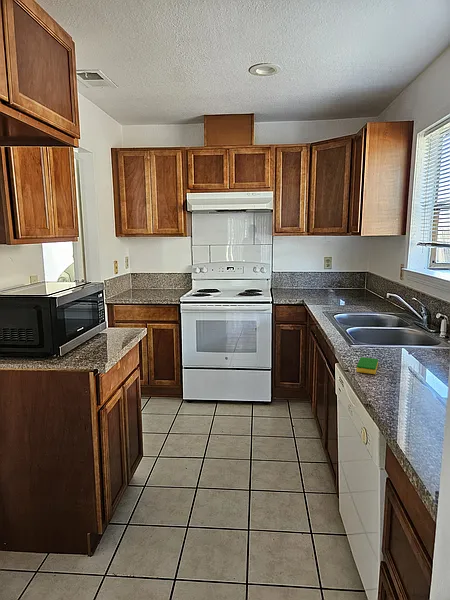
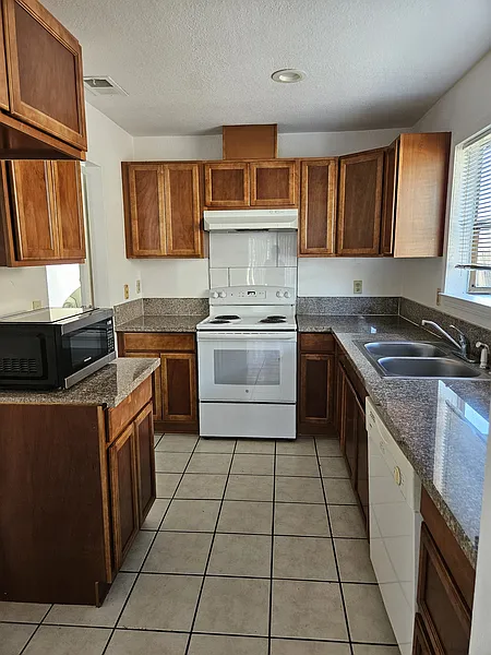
- dish sponge [356,356,379,375]
